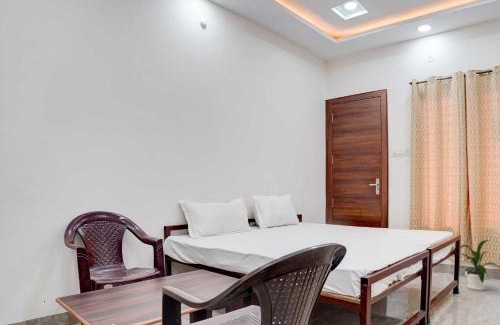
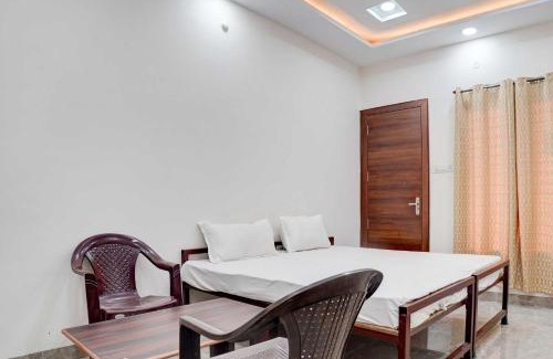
- house plant [459,239,500,291]
